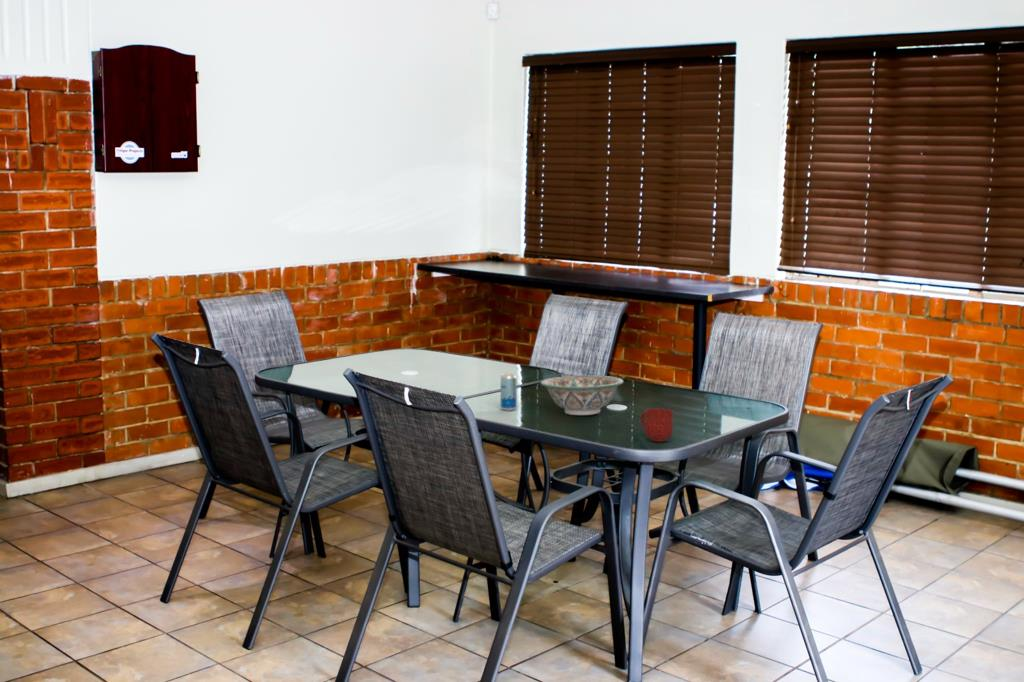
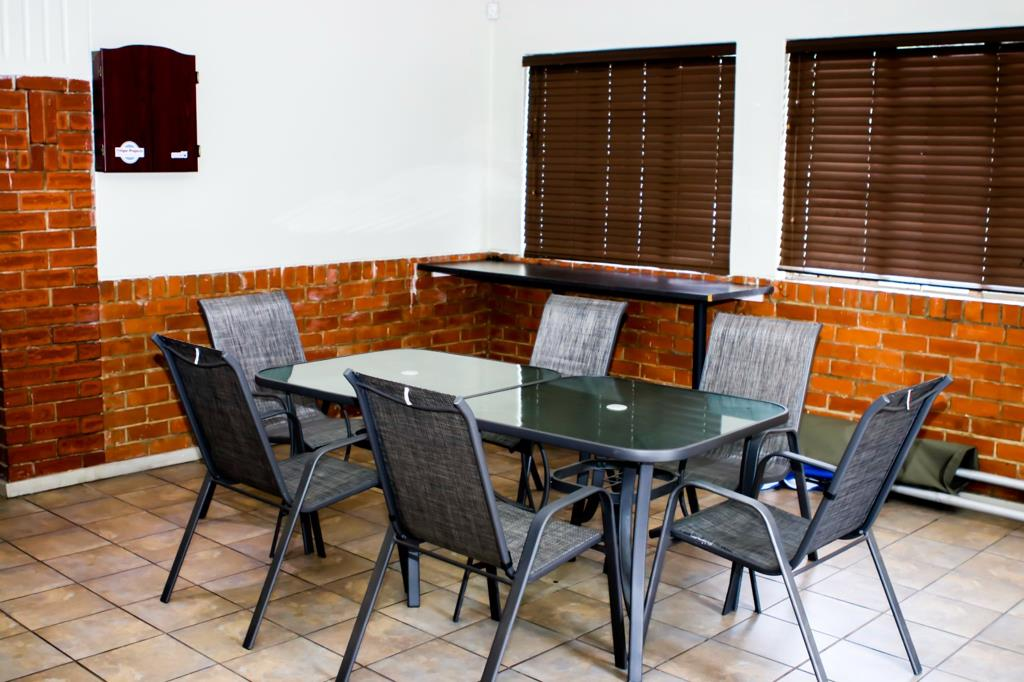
- decorative bowl [539,375,624,416]
- beverage can [500,373,518,411]
- mug [639,408,674,443]
